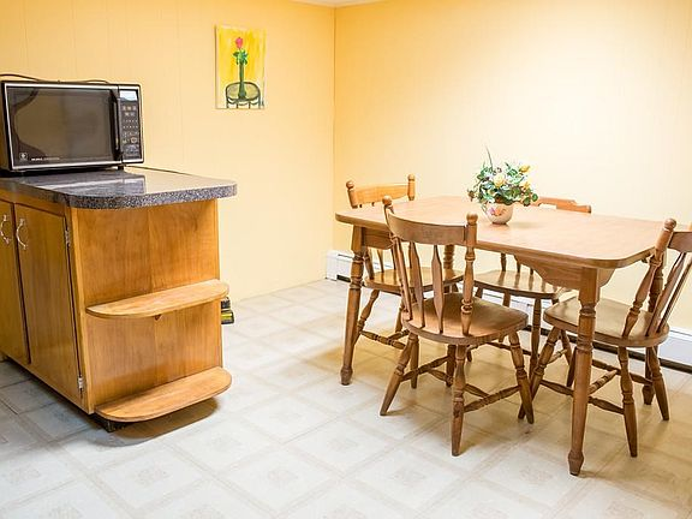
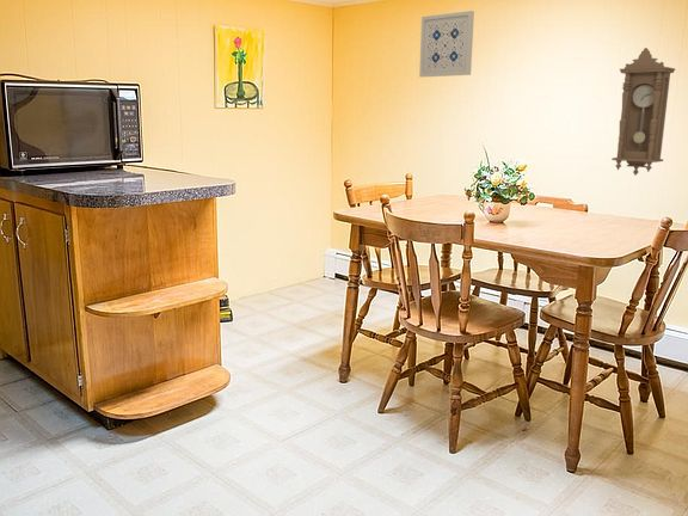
+ wall art [418,10,475,78]
+ pendulum clock [610,47,676,177]
